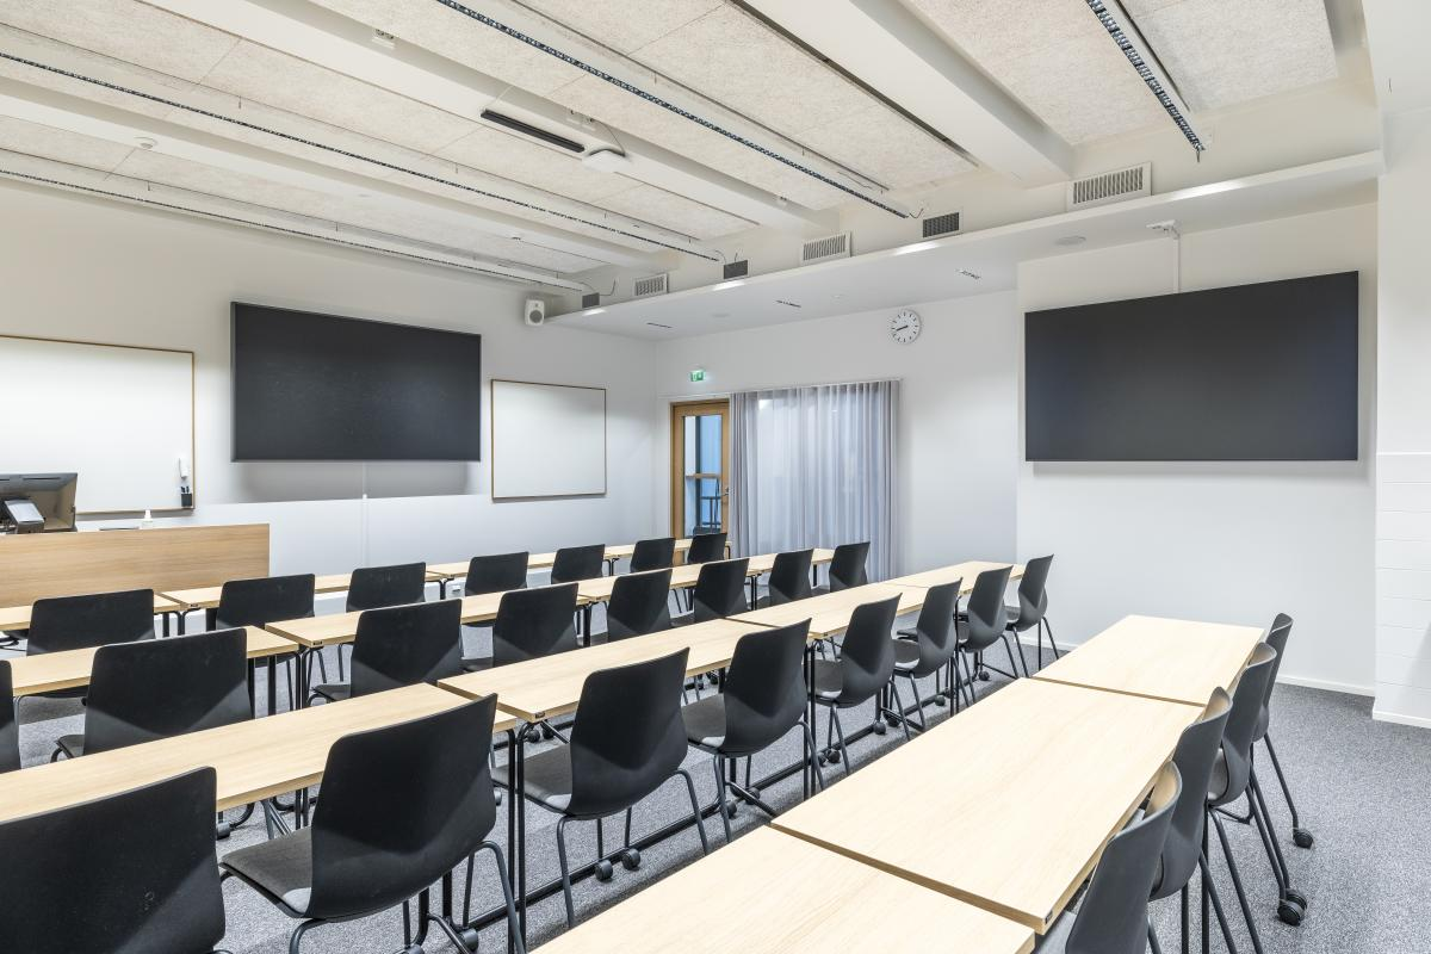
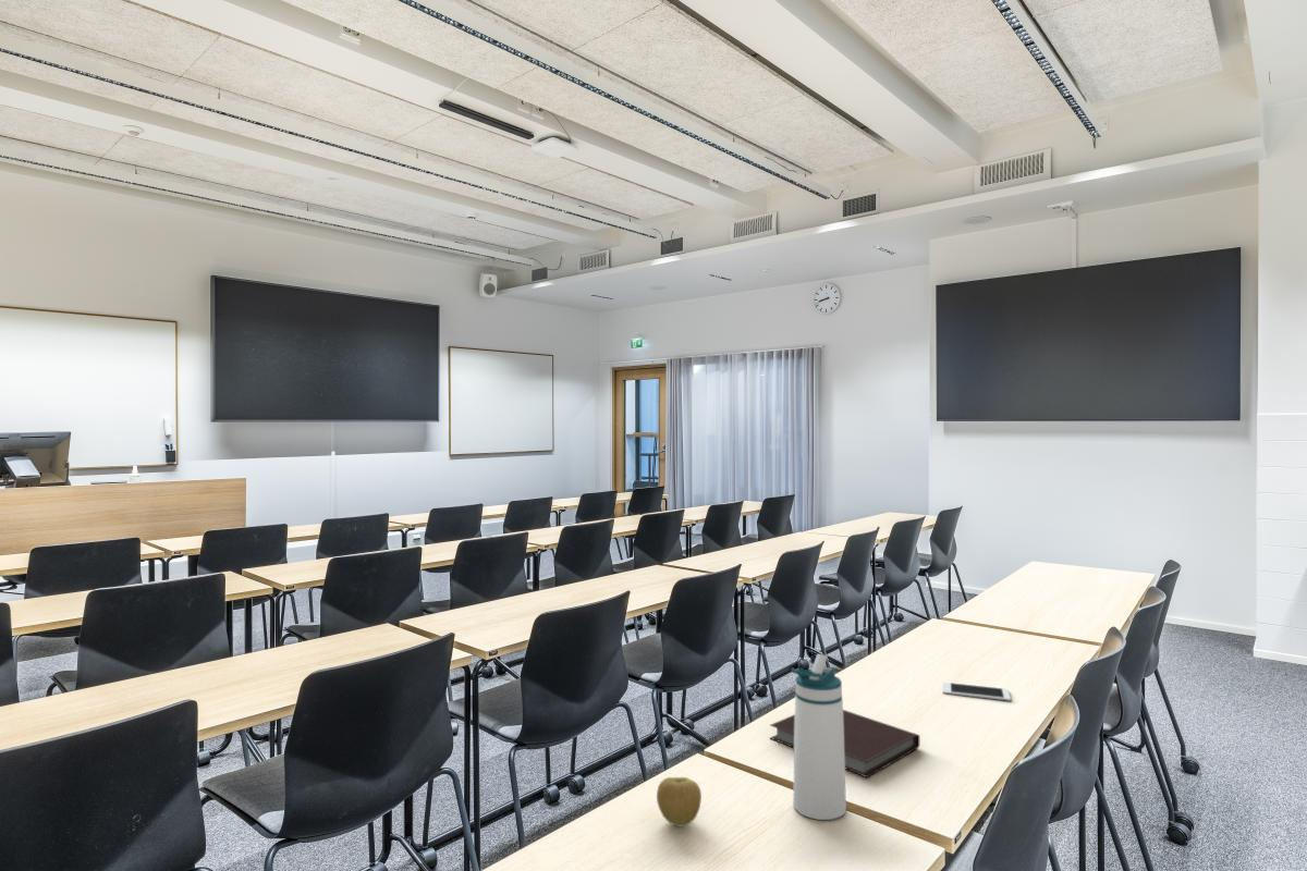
+ apple [656,776,703,827]
+ cell phone [941,680,1012,702]
+ notebook [769,709,920,778]
+ water bottle [791,653,847,821]
